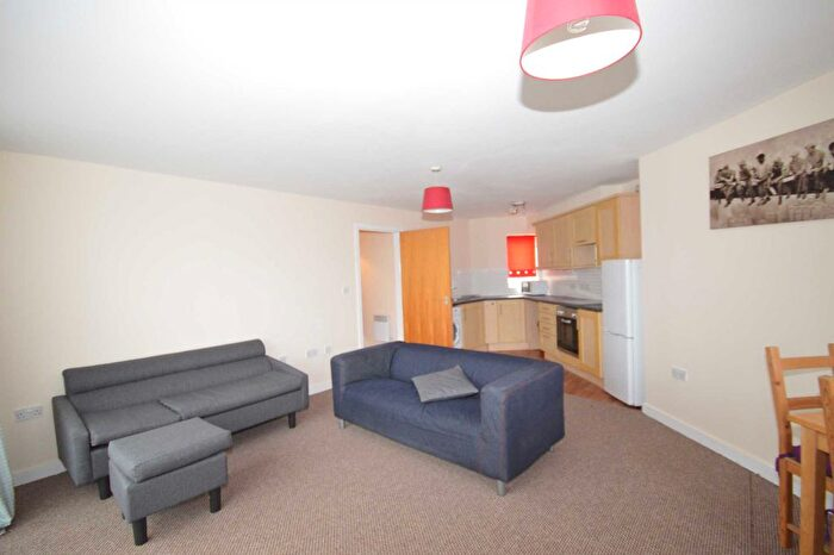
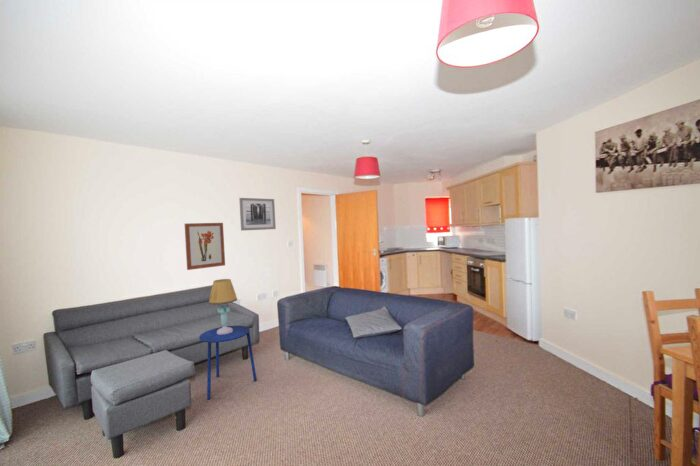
+ side table [198,325,258,400]
+ wall art [238,197,277,232]
+ wall art [184,222,226,271]
+ table lamp [208,278,238,335]
